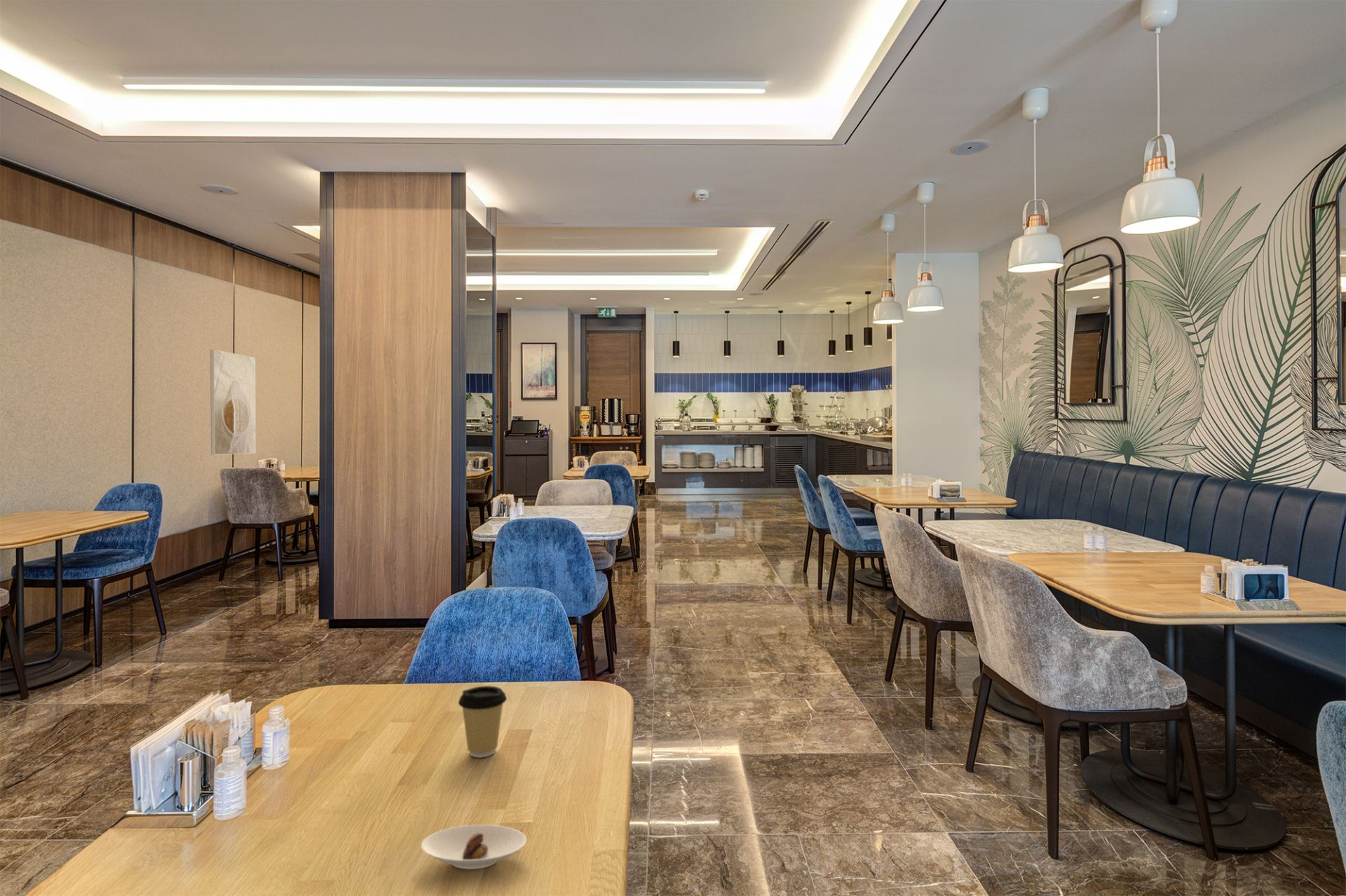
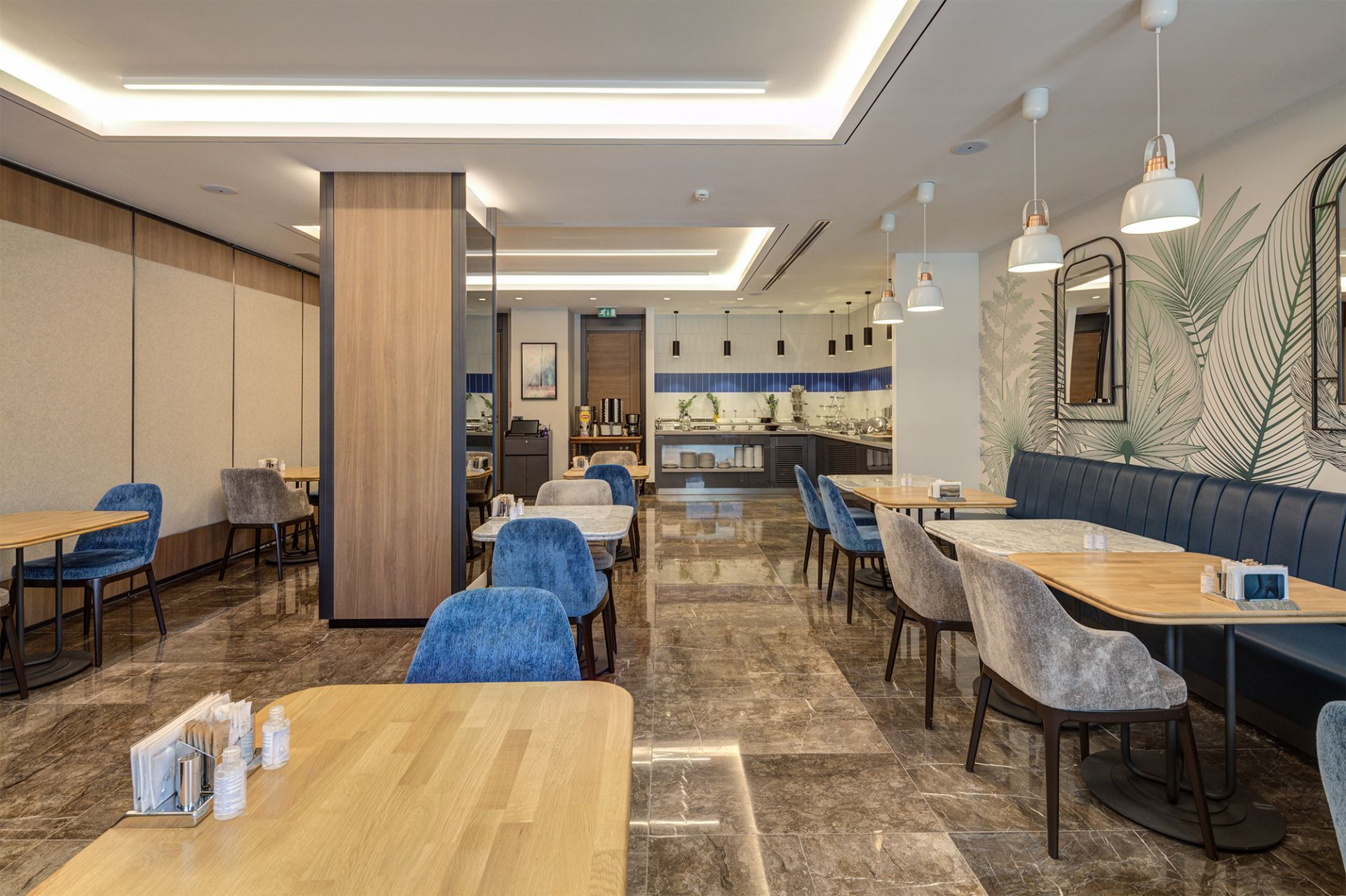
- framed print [210,349,257,456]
- coffee cup [458,685,508,758]
- saucer [421,824,527,870]
